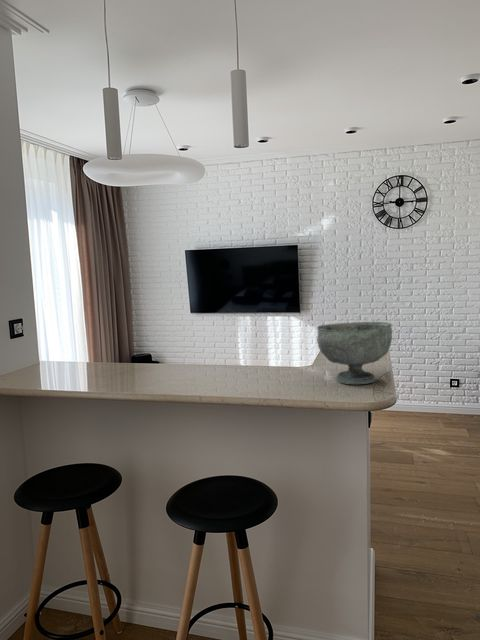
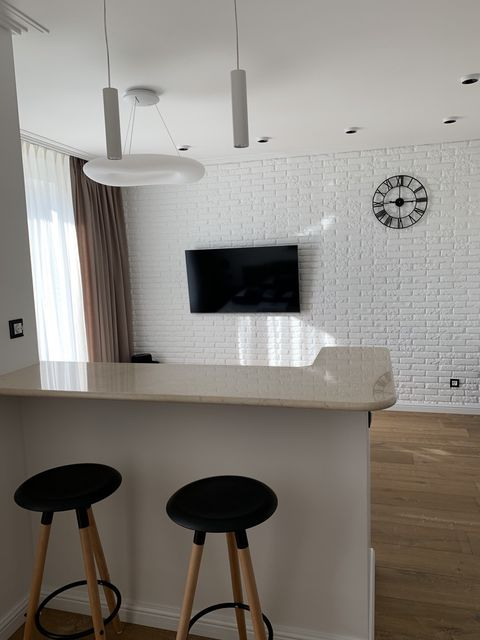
- decorative bowl [316,321,393,385]
